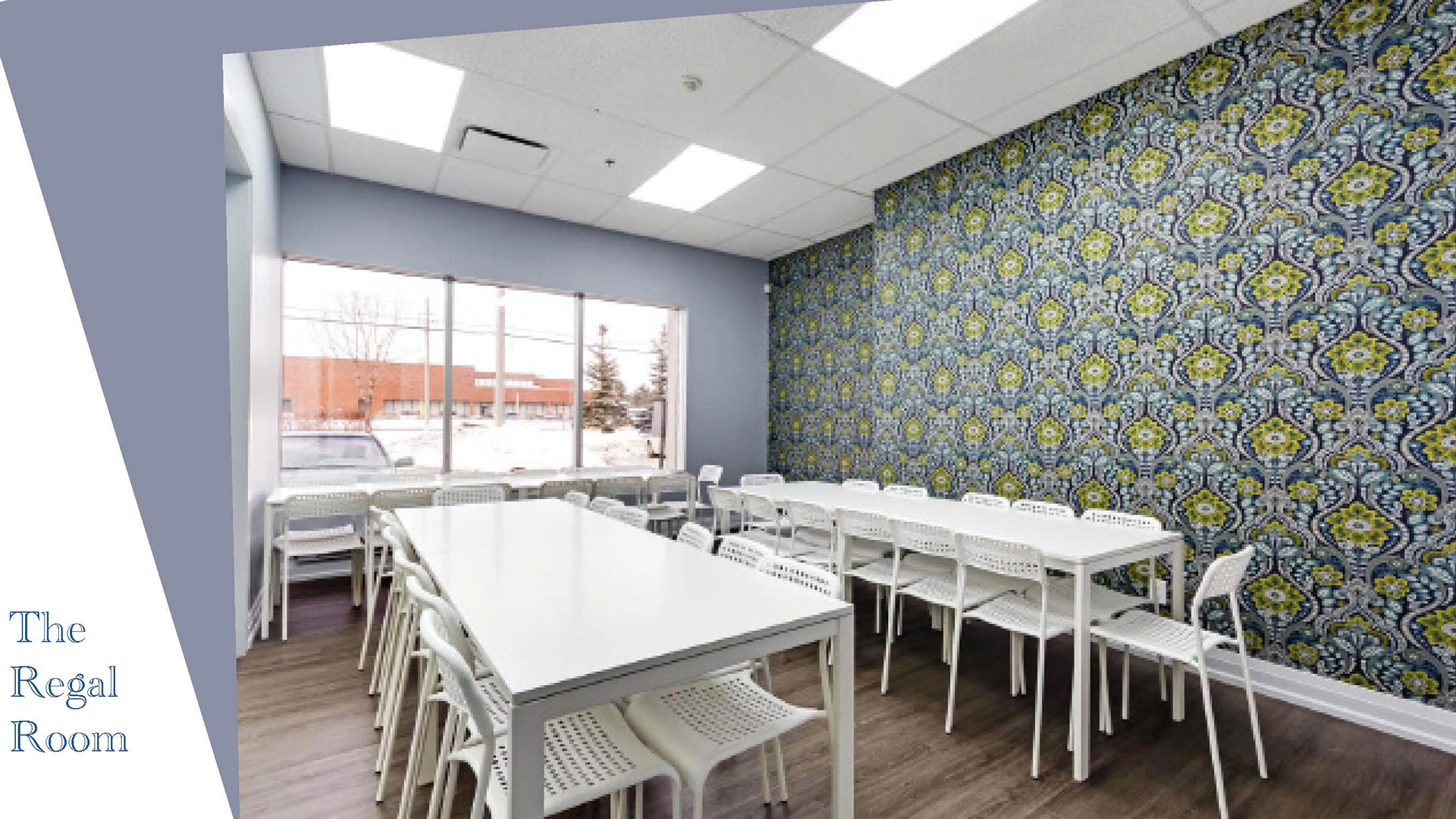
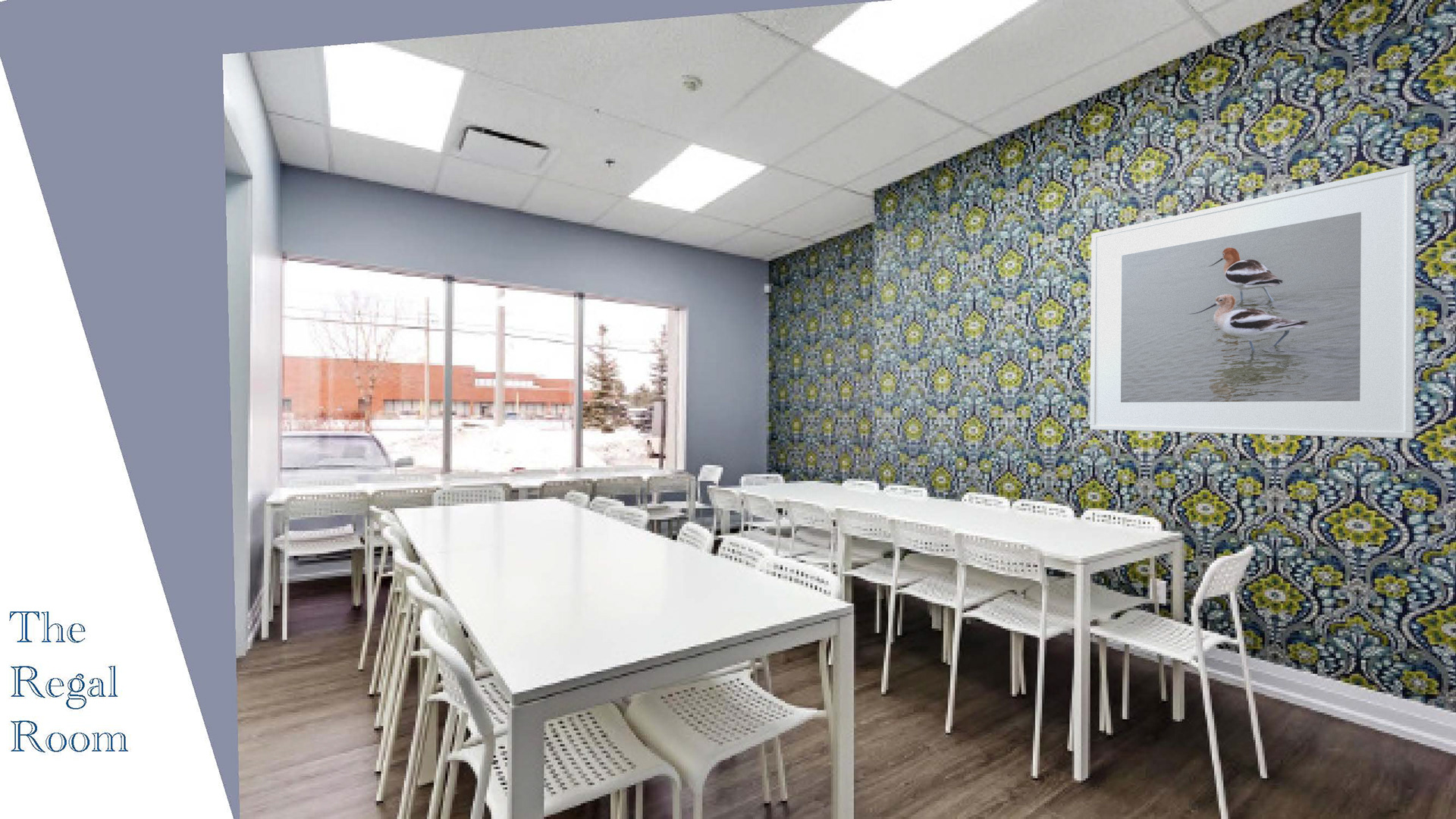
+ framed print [1090,164,1417,439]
